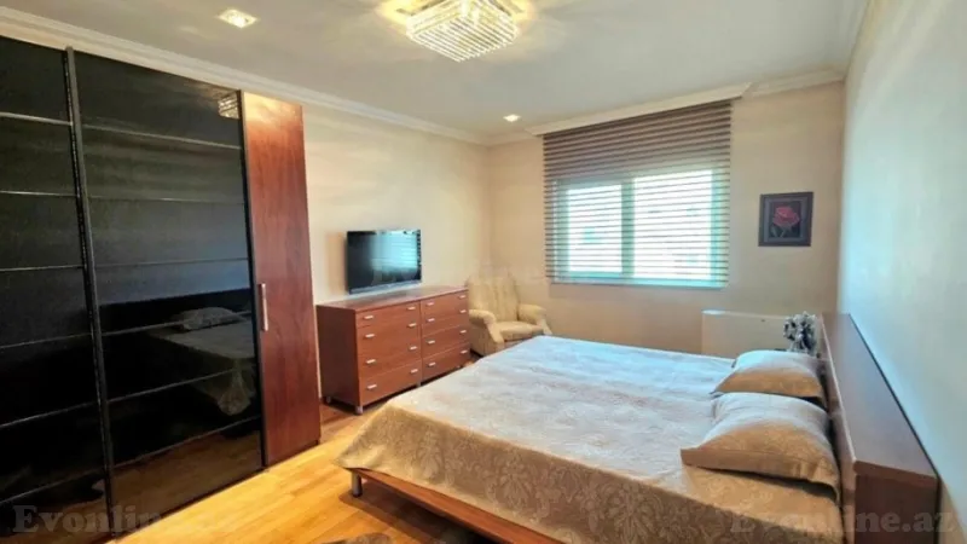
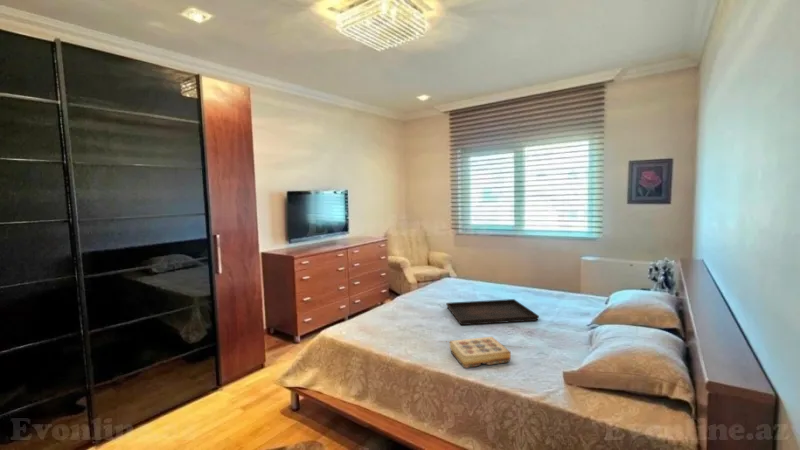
+ book [449,336,512,369]
+ serving tray [445,298,540,326]
